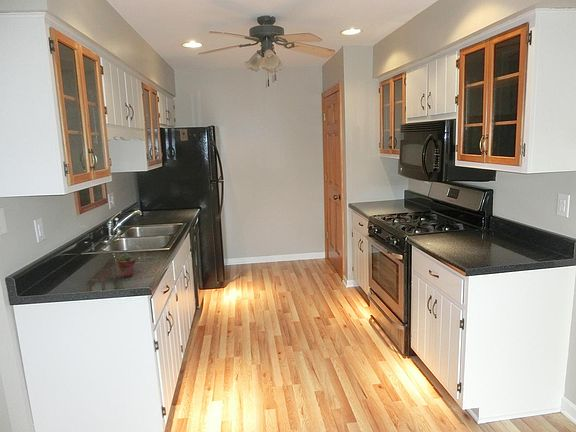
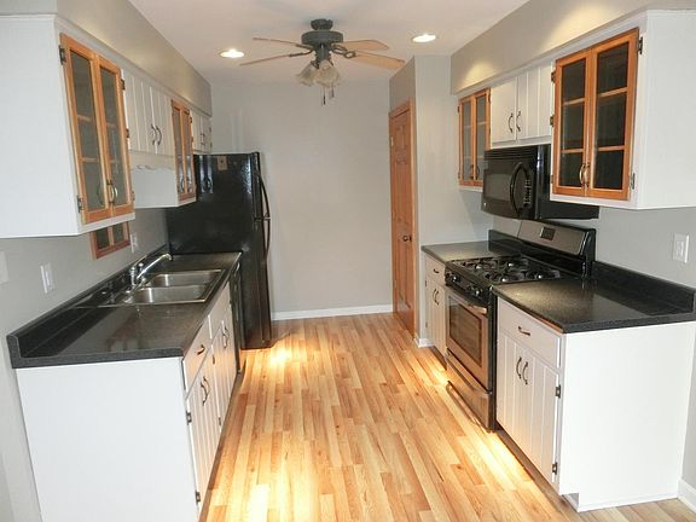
- potted succulent [116,252,136,278]
